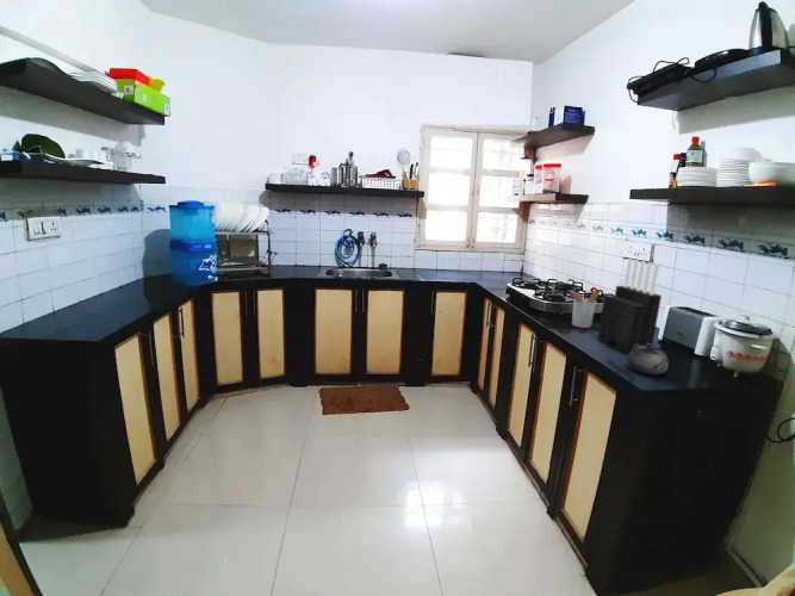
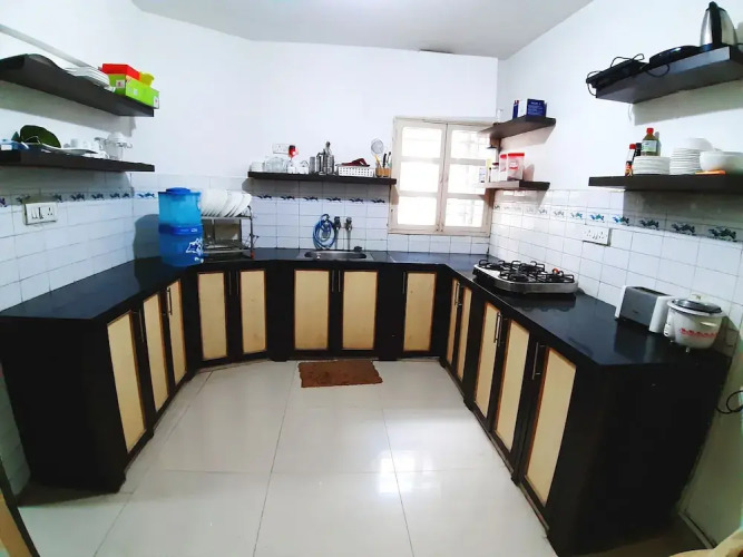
- knife block [596,257,663,356]
- utensil holder [567,288,601,329]
- teapot [626,343,670,377]
